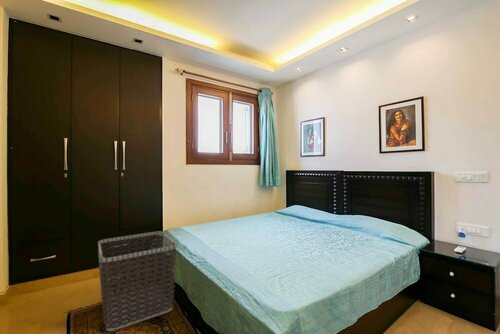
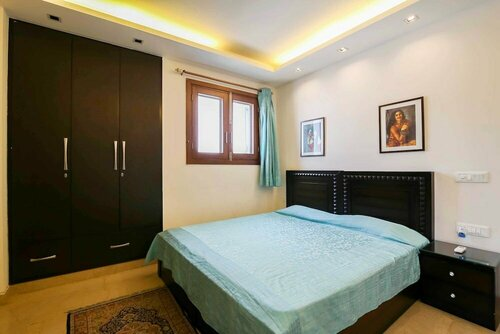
- clothes hamper [97,230,178,332]
